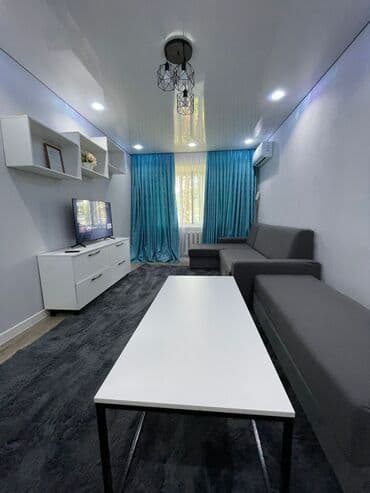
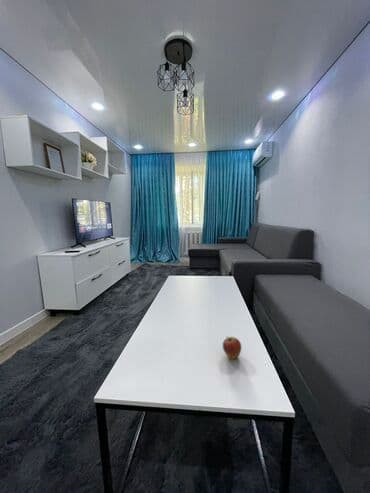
+ fruit [222,336,242,360]
